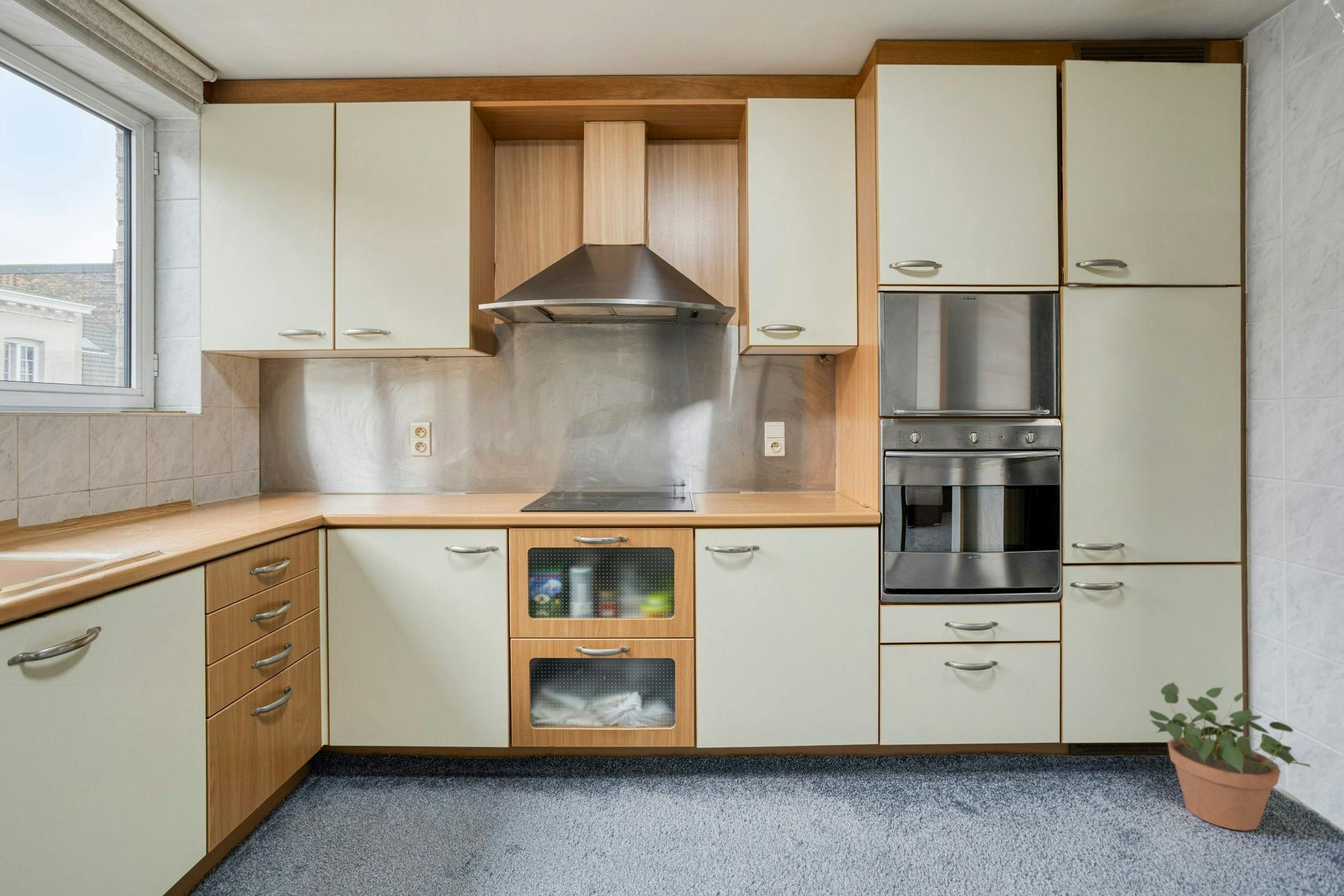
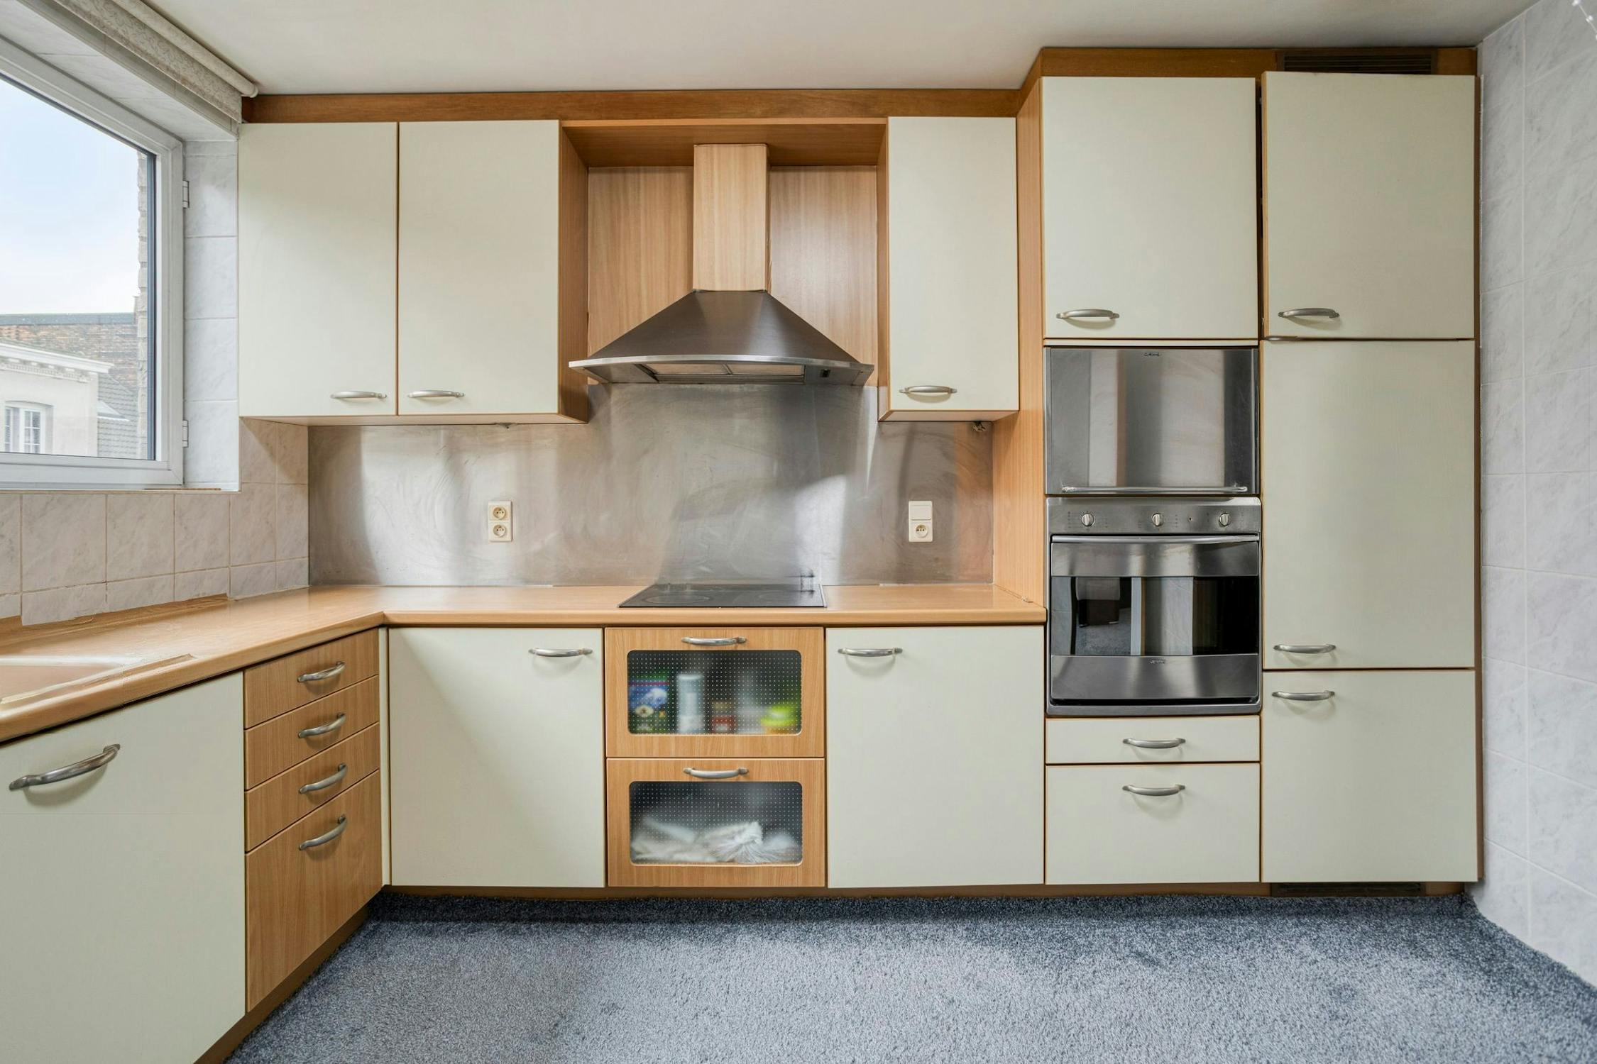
- potted plant [1149,682,1311,831]
